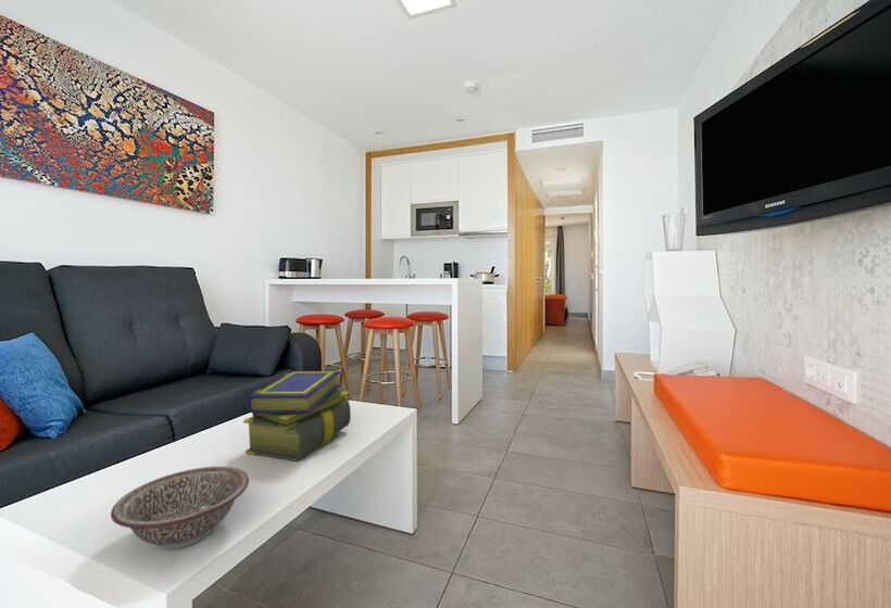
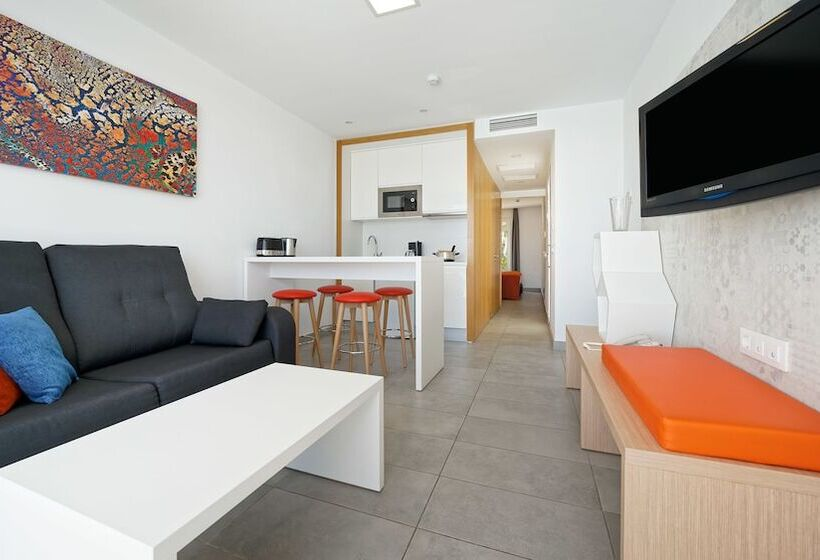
- stack of books [242,370,352,461]
- decorative bowl [110,466,250,550]
